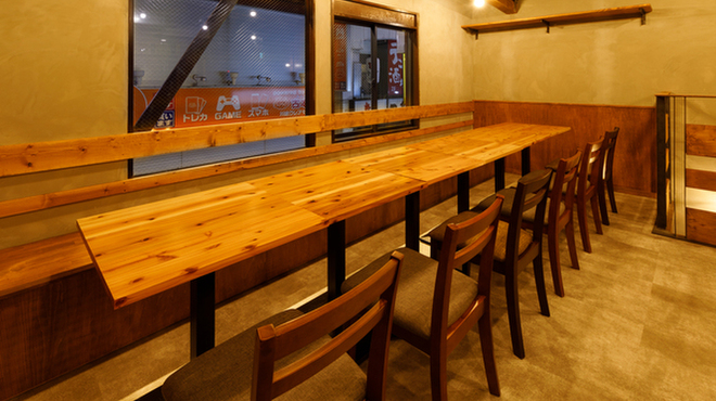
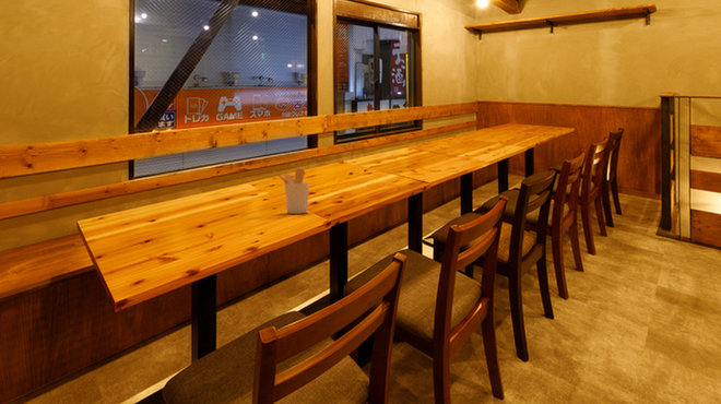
+ utensil holder [273,167,310,215]
